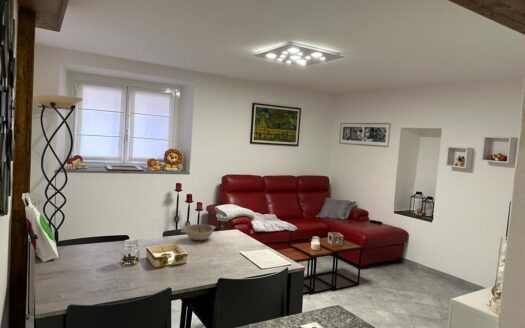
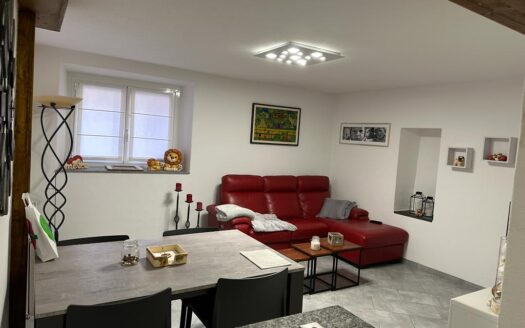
- decorative bowl [180,223,216,242]
